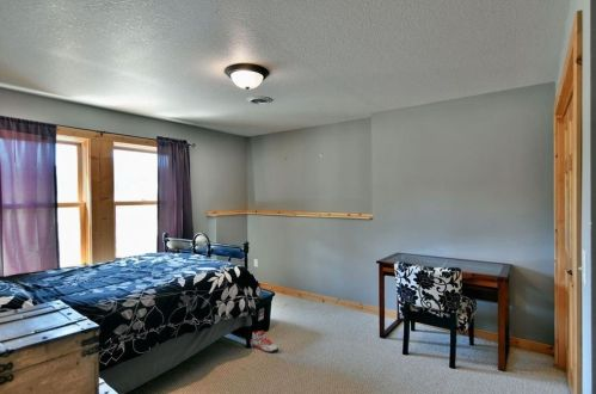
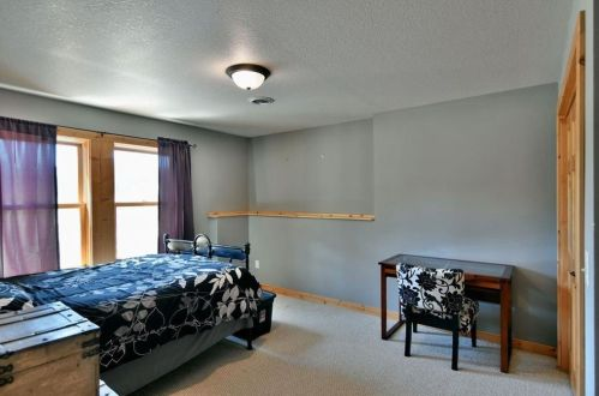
- sneaker [251,330,279,353]
